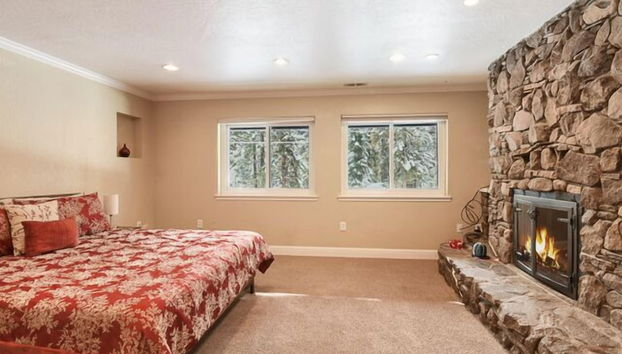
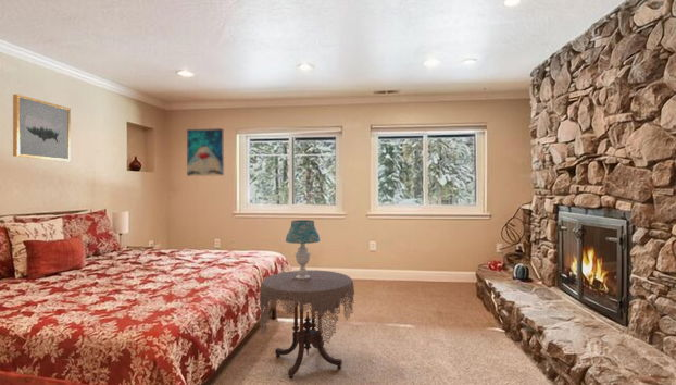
+ side table [259,270,355,380]
+ wall art [12,94,72,162]
+ wall art [186,127,225,177]
+ table lamp [285,219,321,280]
